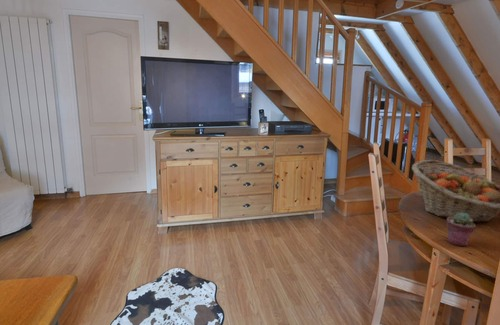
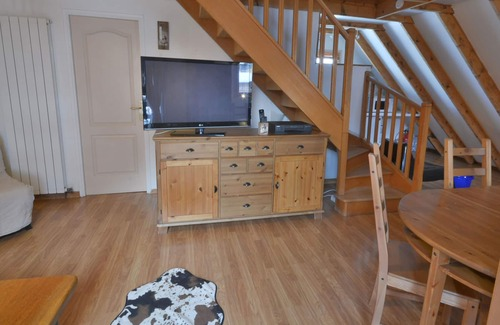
- fruit basket [411,159,500,223]
- potted succulent [445,213,477,247]
